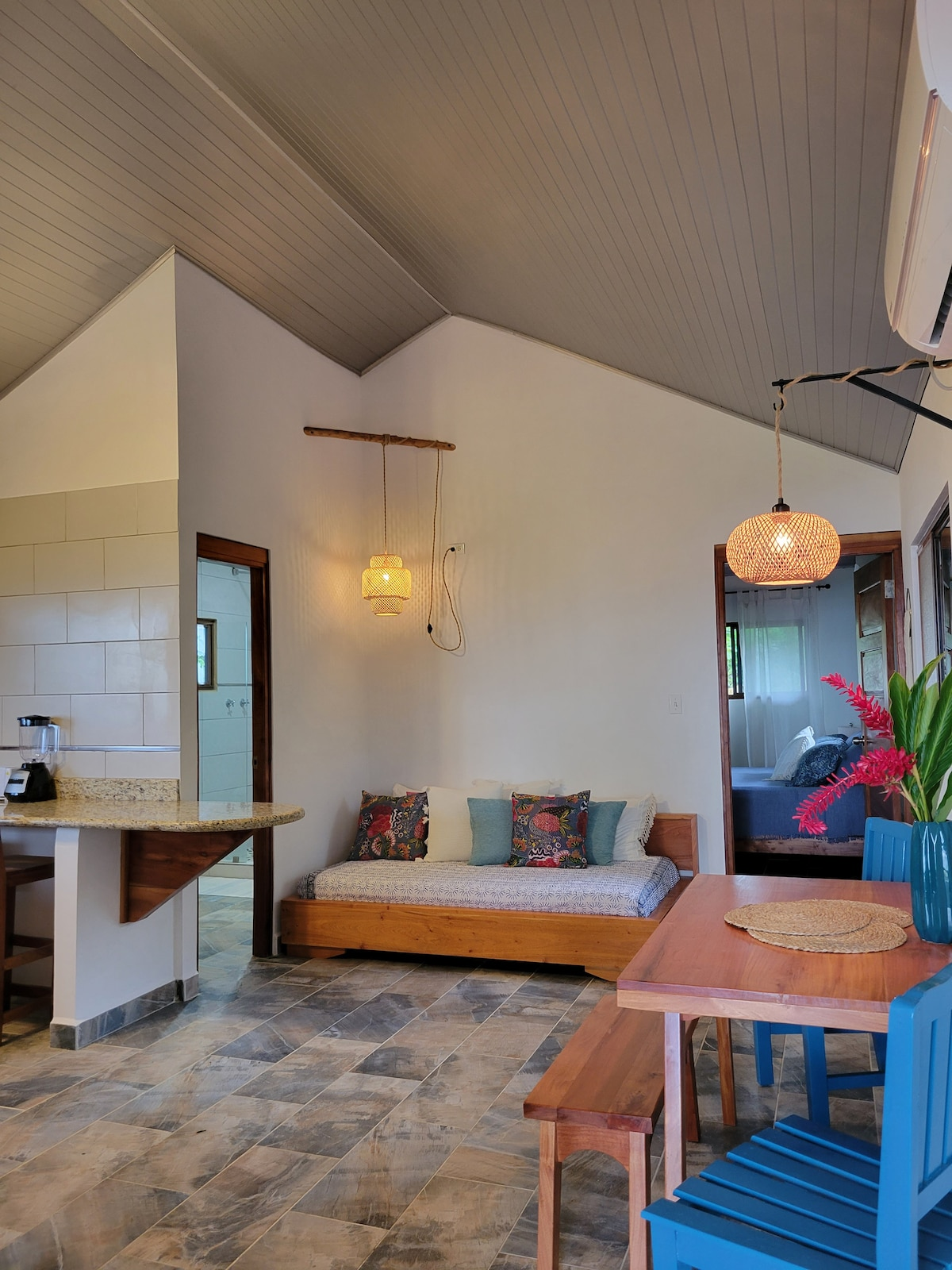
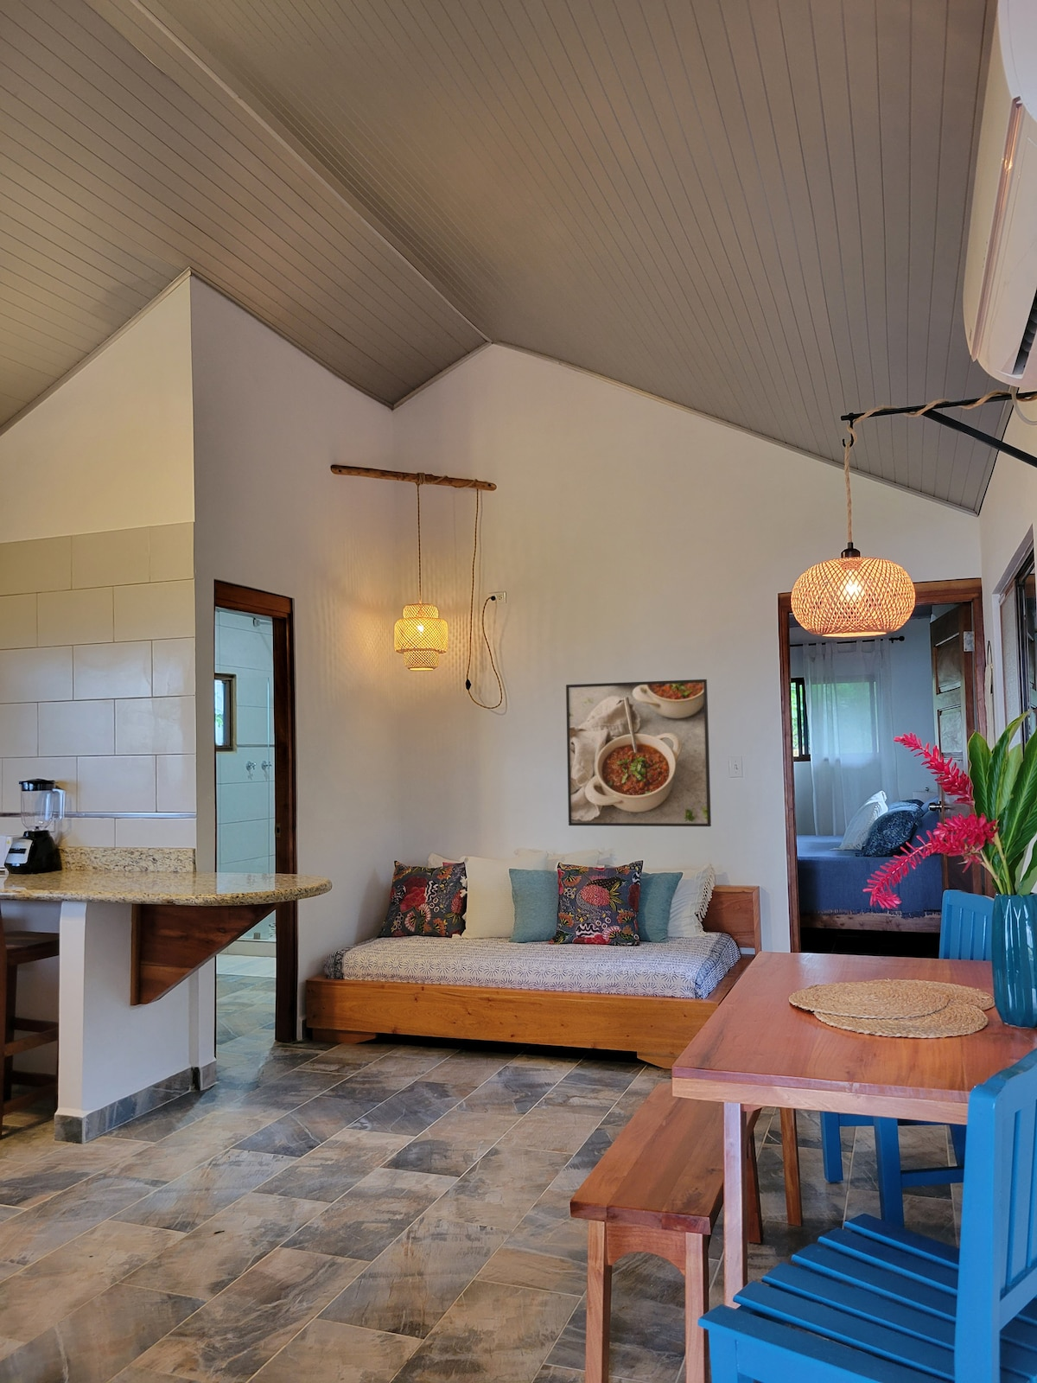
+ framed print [565,678,712,828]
